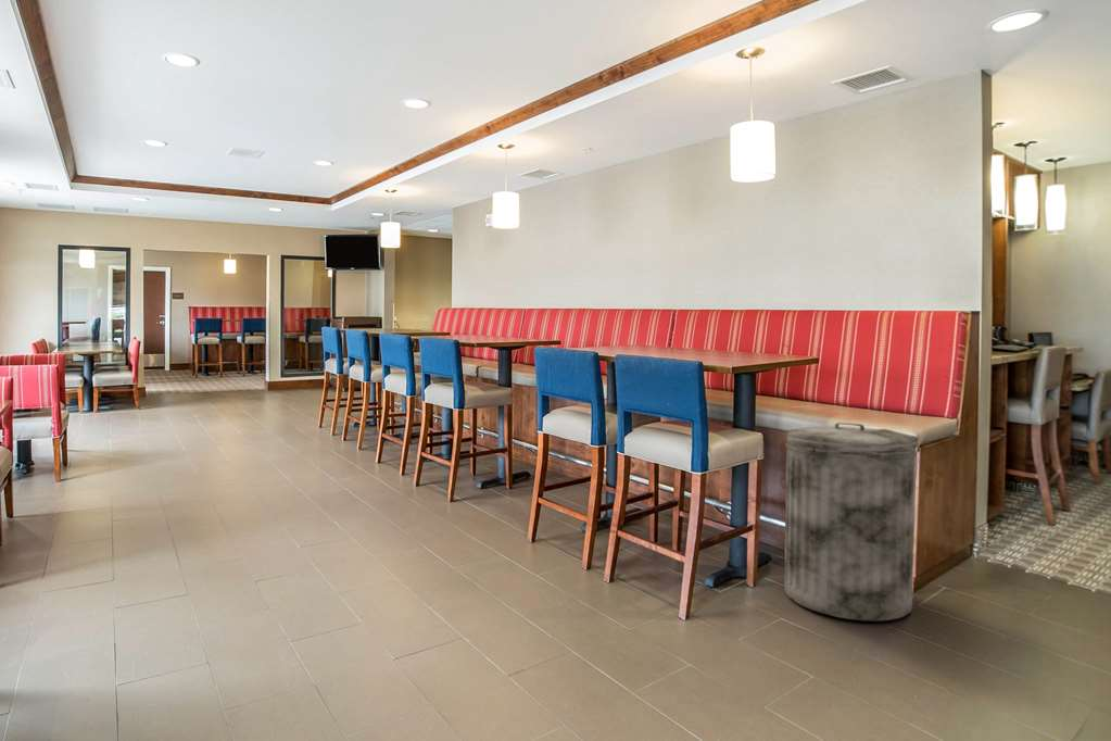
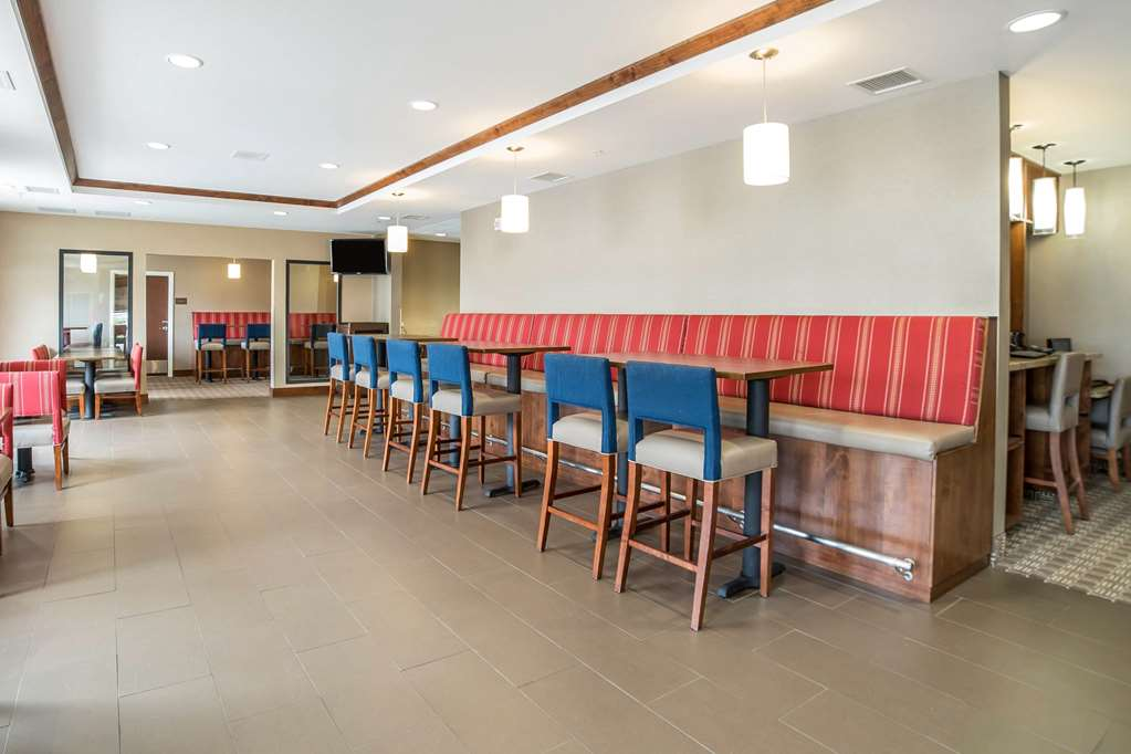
- trash can [783,422,920,623]
